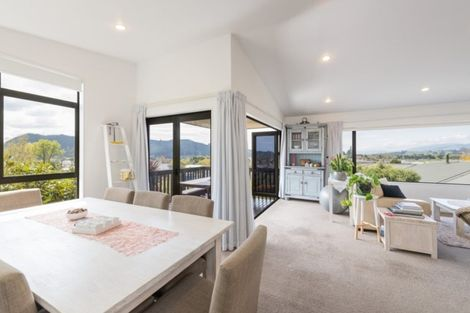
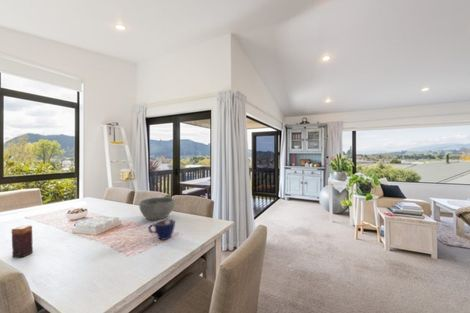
+ candle [11,224,34,259]
+ bowl [138,196,176,221]
+ cup [147,218,176,241]
